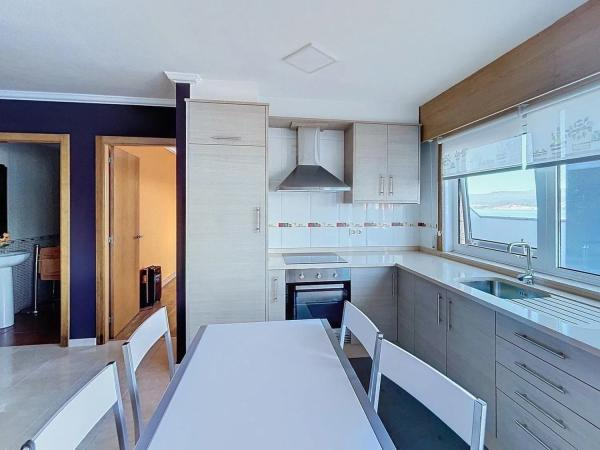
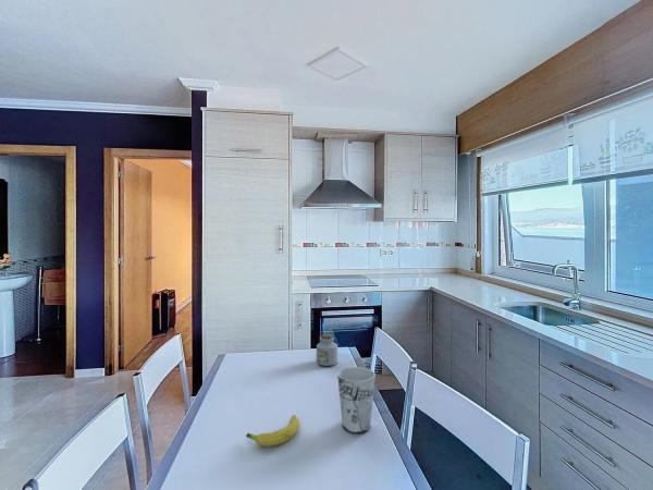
+ cup [336,366,377,434]
+ fruit [245,414,300,448]
+ jar [316,332,338,367]
